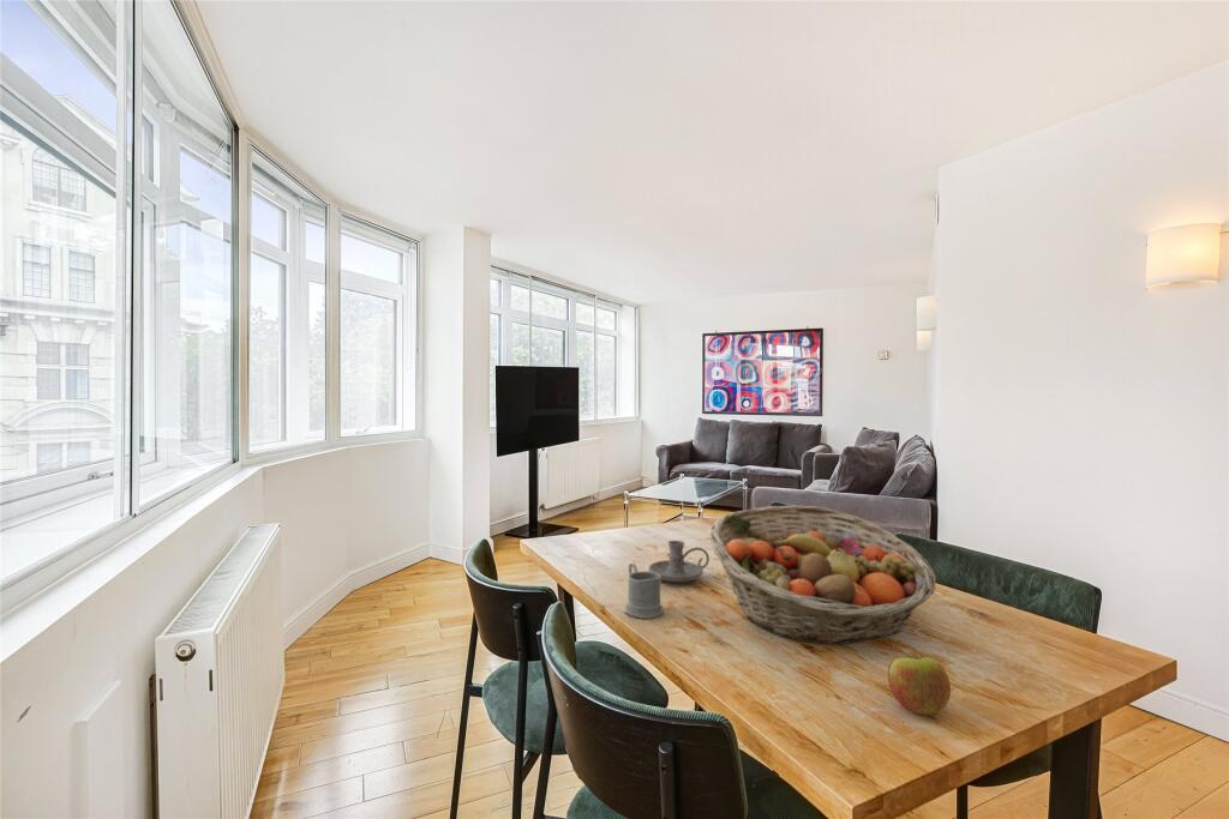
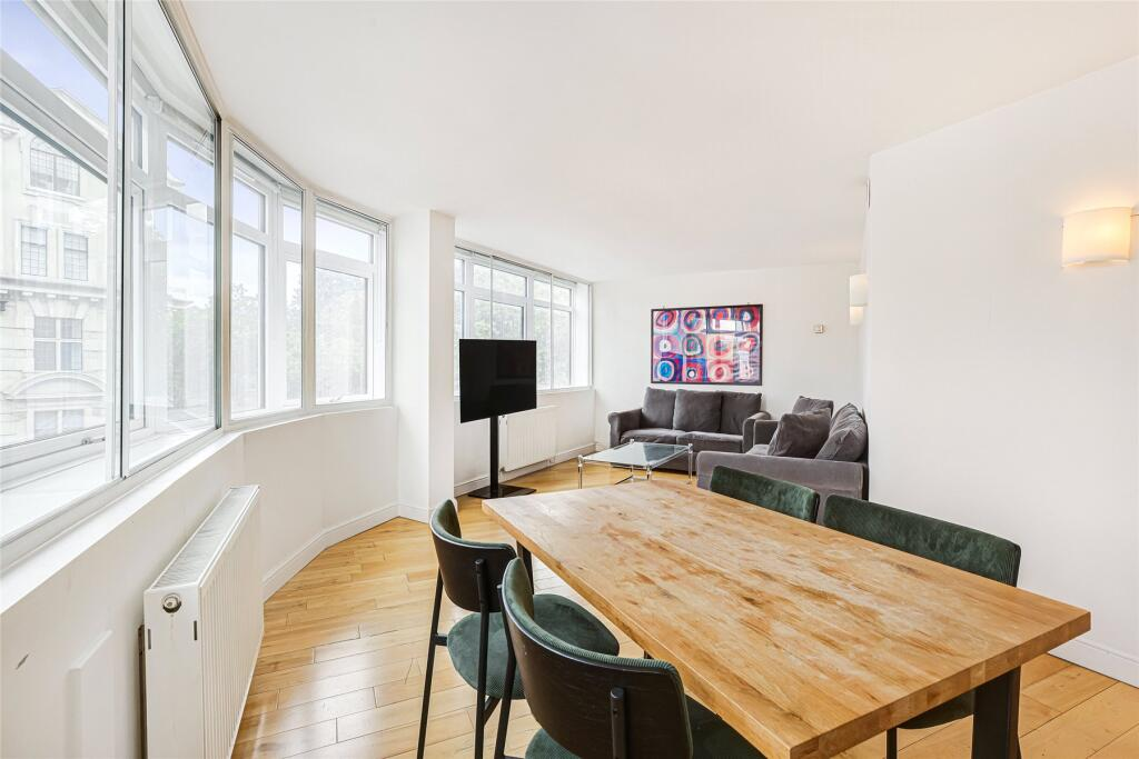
- fruit basket [708,505,937,645]
- apple [887,657,952,716]
- mug [624,562,665,620]
- candle holder [648,540,711,583]
